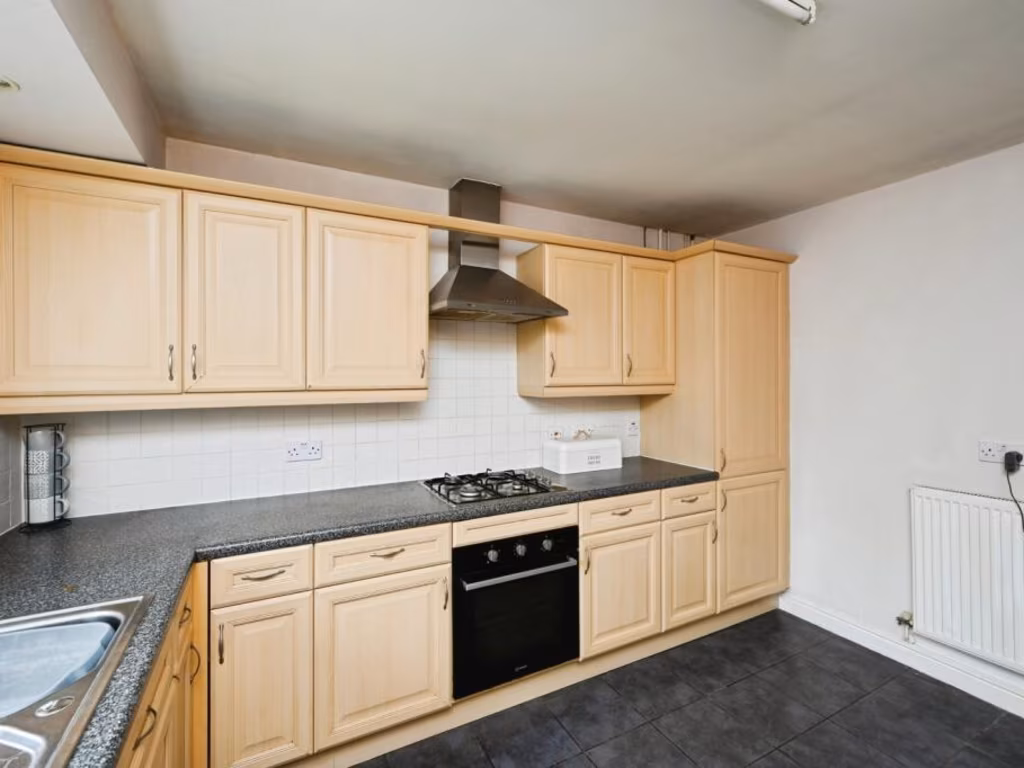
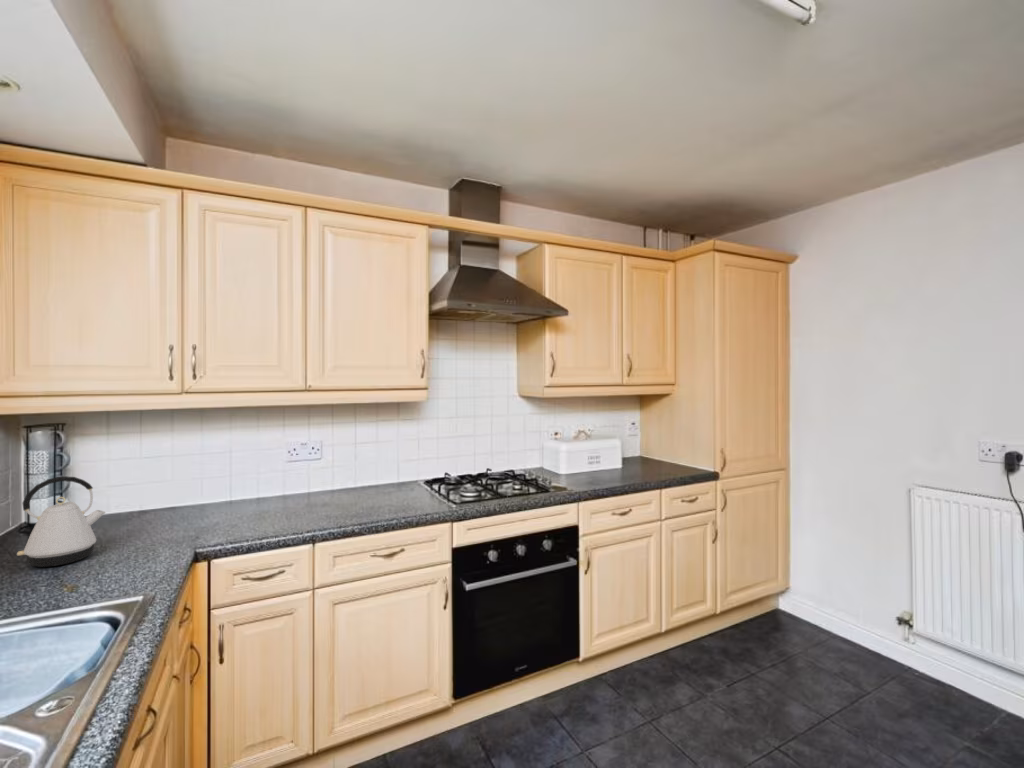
+ kettle [16,475,107,568]
